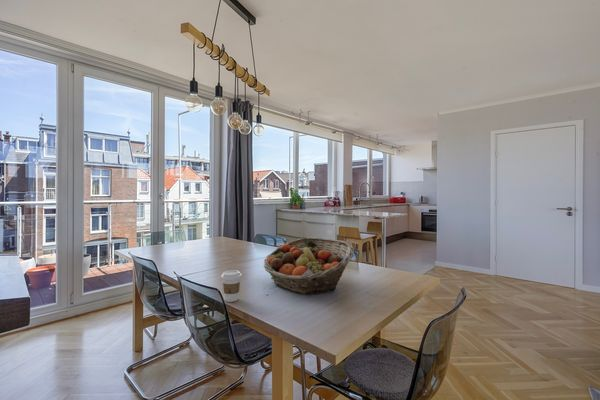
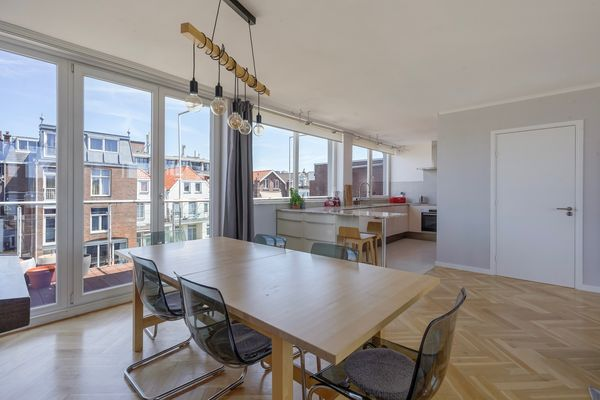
- fruit basket [263,237,355,295]
- coffee cup [220,269,243,303]
